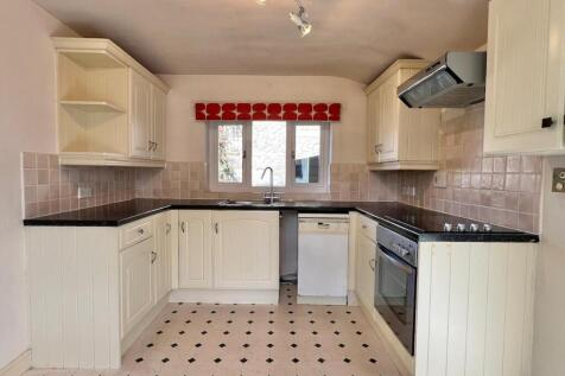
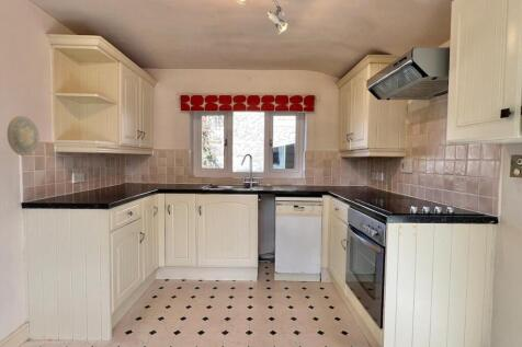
+ decorative plate [7,115,39,158]
